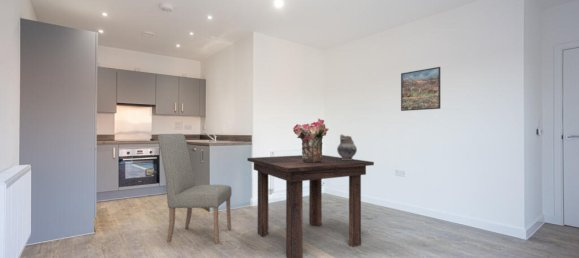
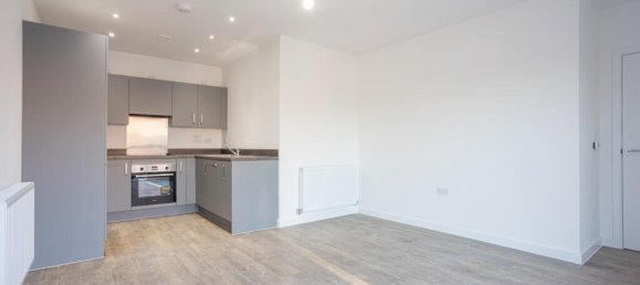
- ceramic jug [336,134,358,160]
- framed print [400,66,441,112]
- chair [156,133,233,245]
- bouquet [292,117,330,162]
- dining table [246,154,375,258]
